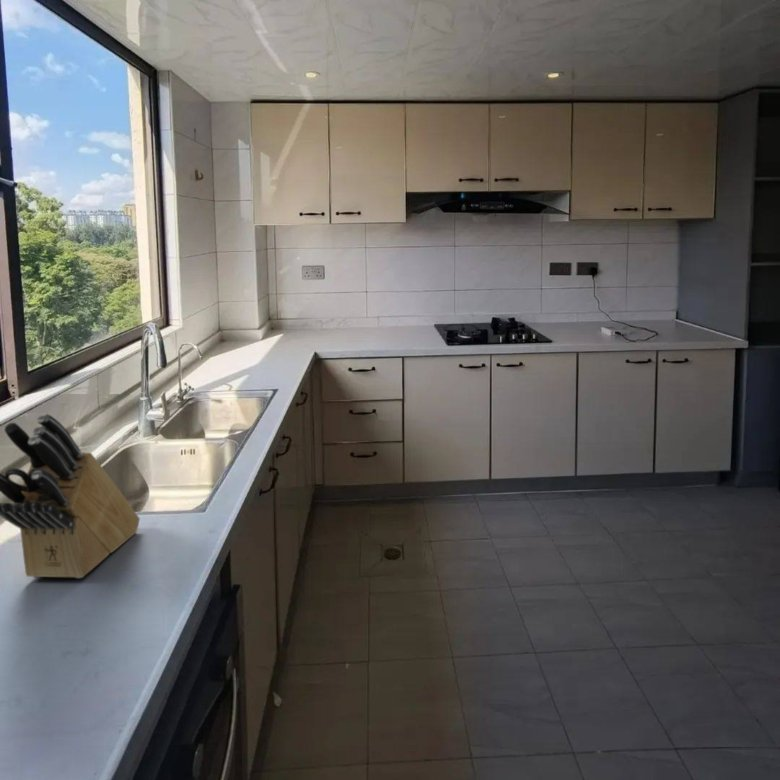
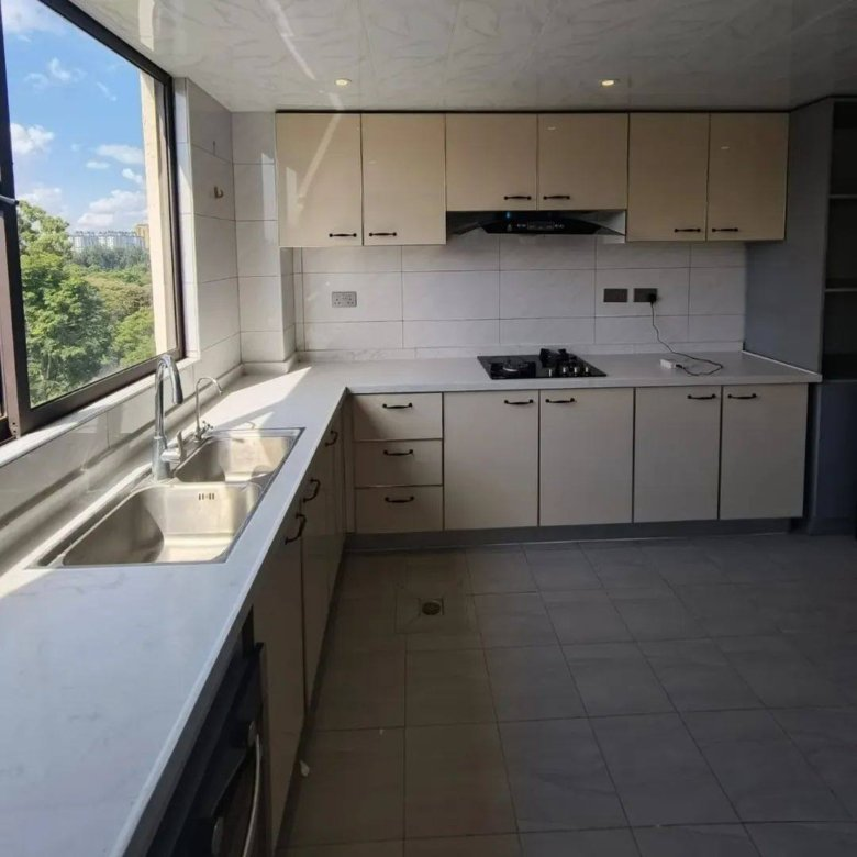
- knife block [0,412,141,579]
